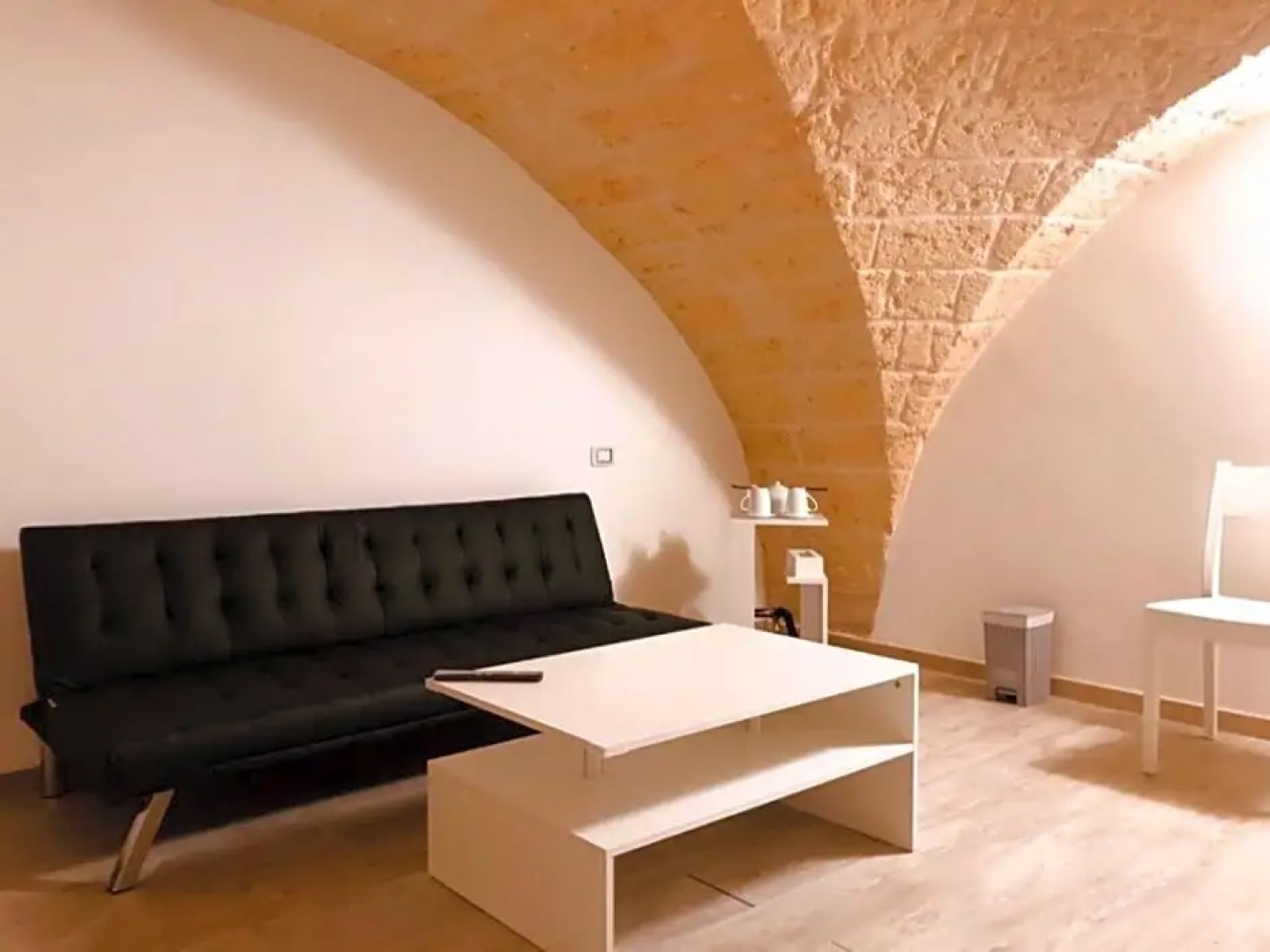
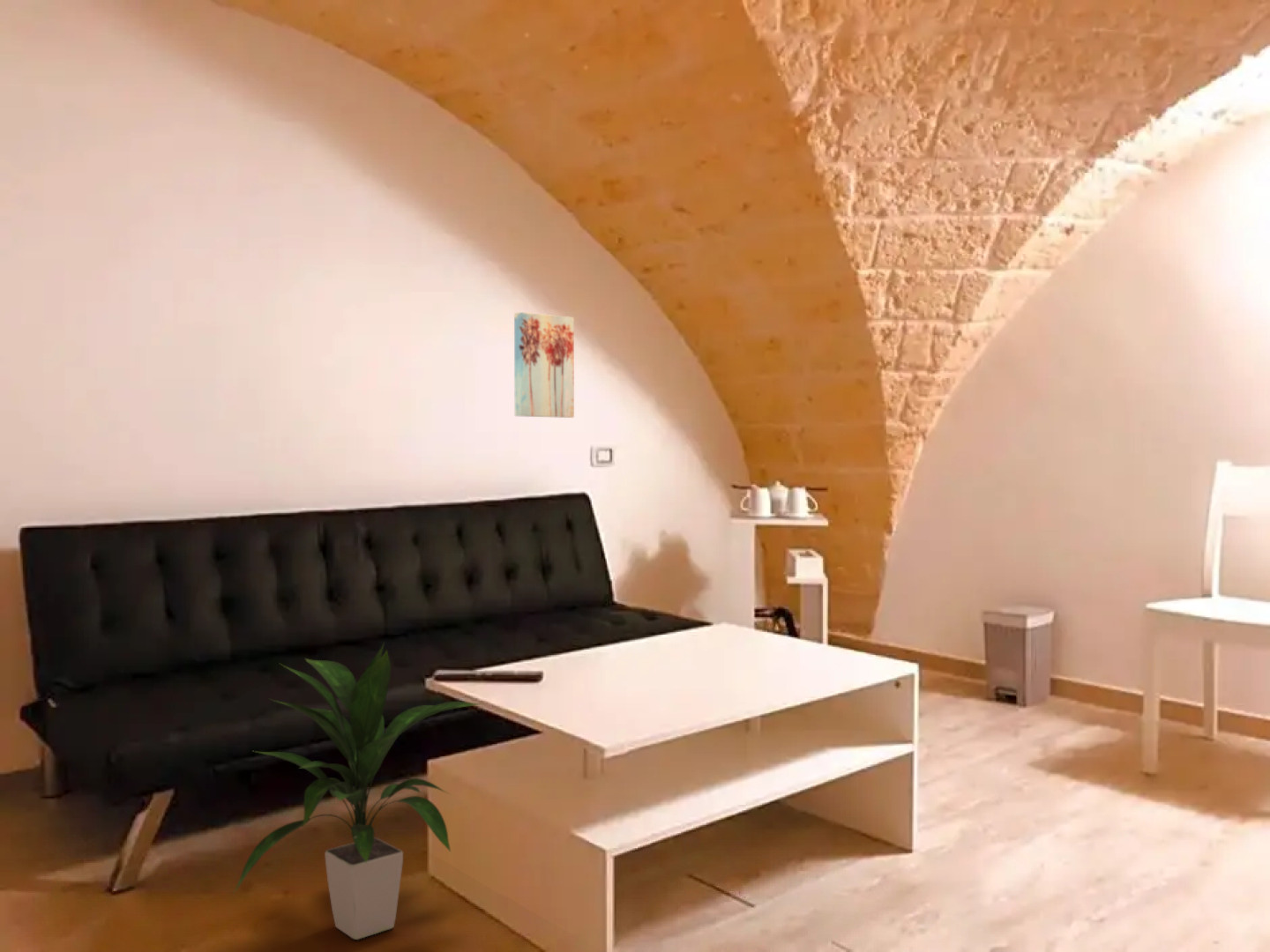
+ wall art [513,311,575,419]
+ indoor plant [231,641,483,941]
